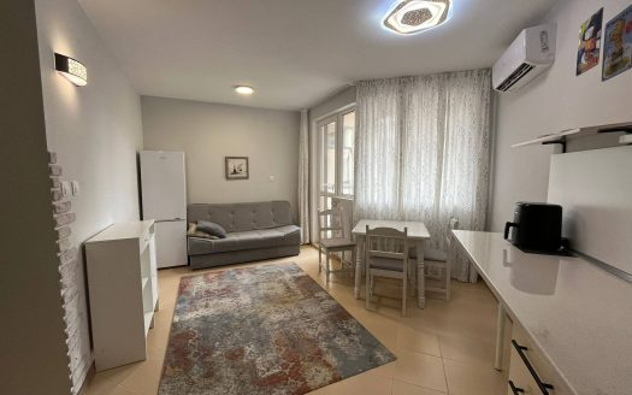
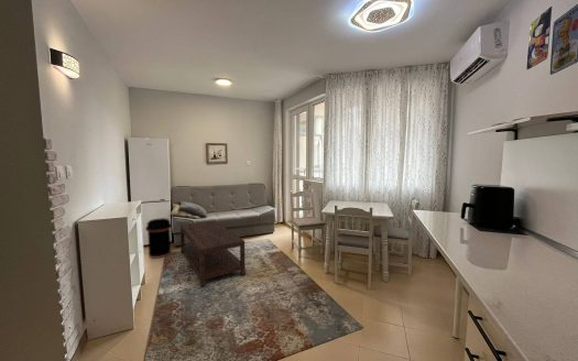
+ coffee table [179,220,247,287]
+ trash can [144,217,173,260]
